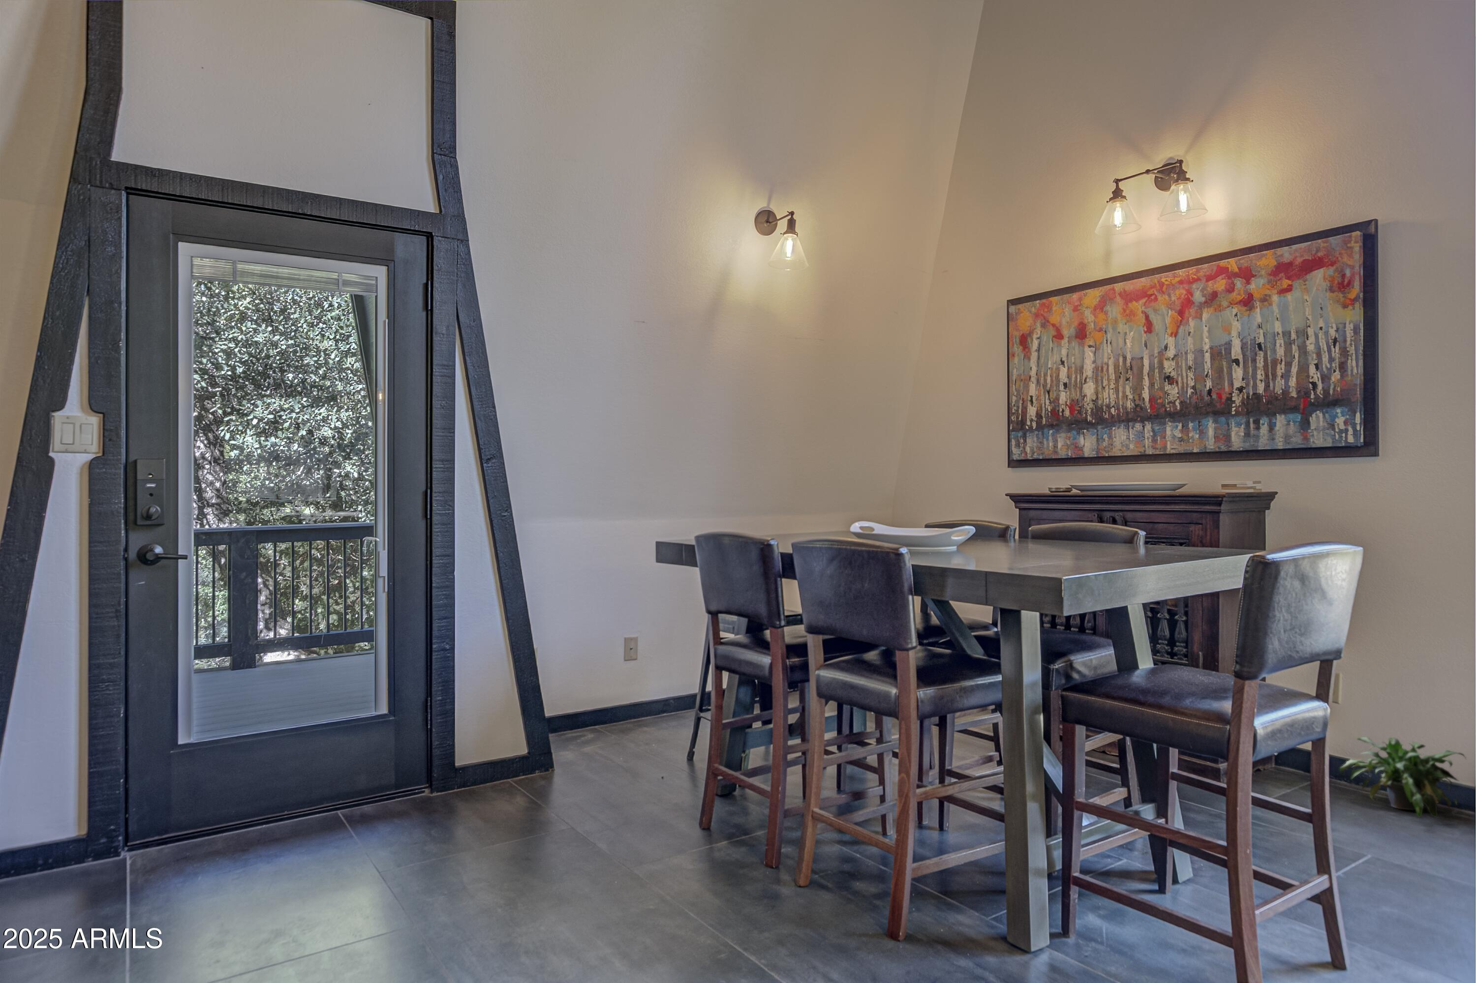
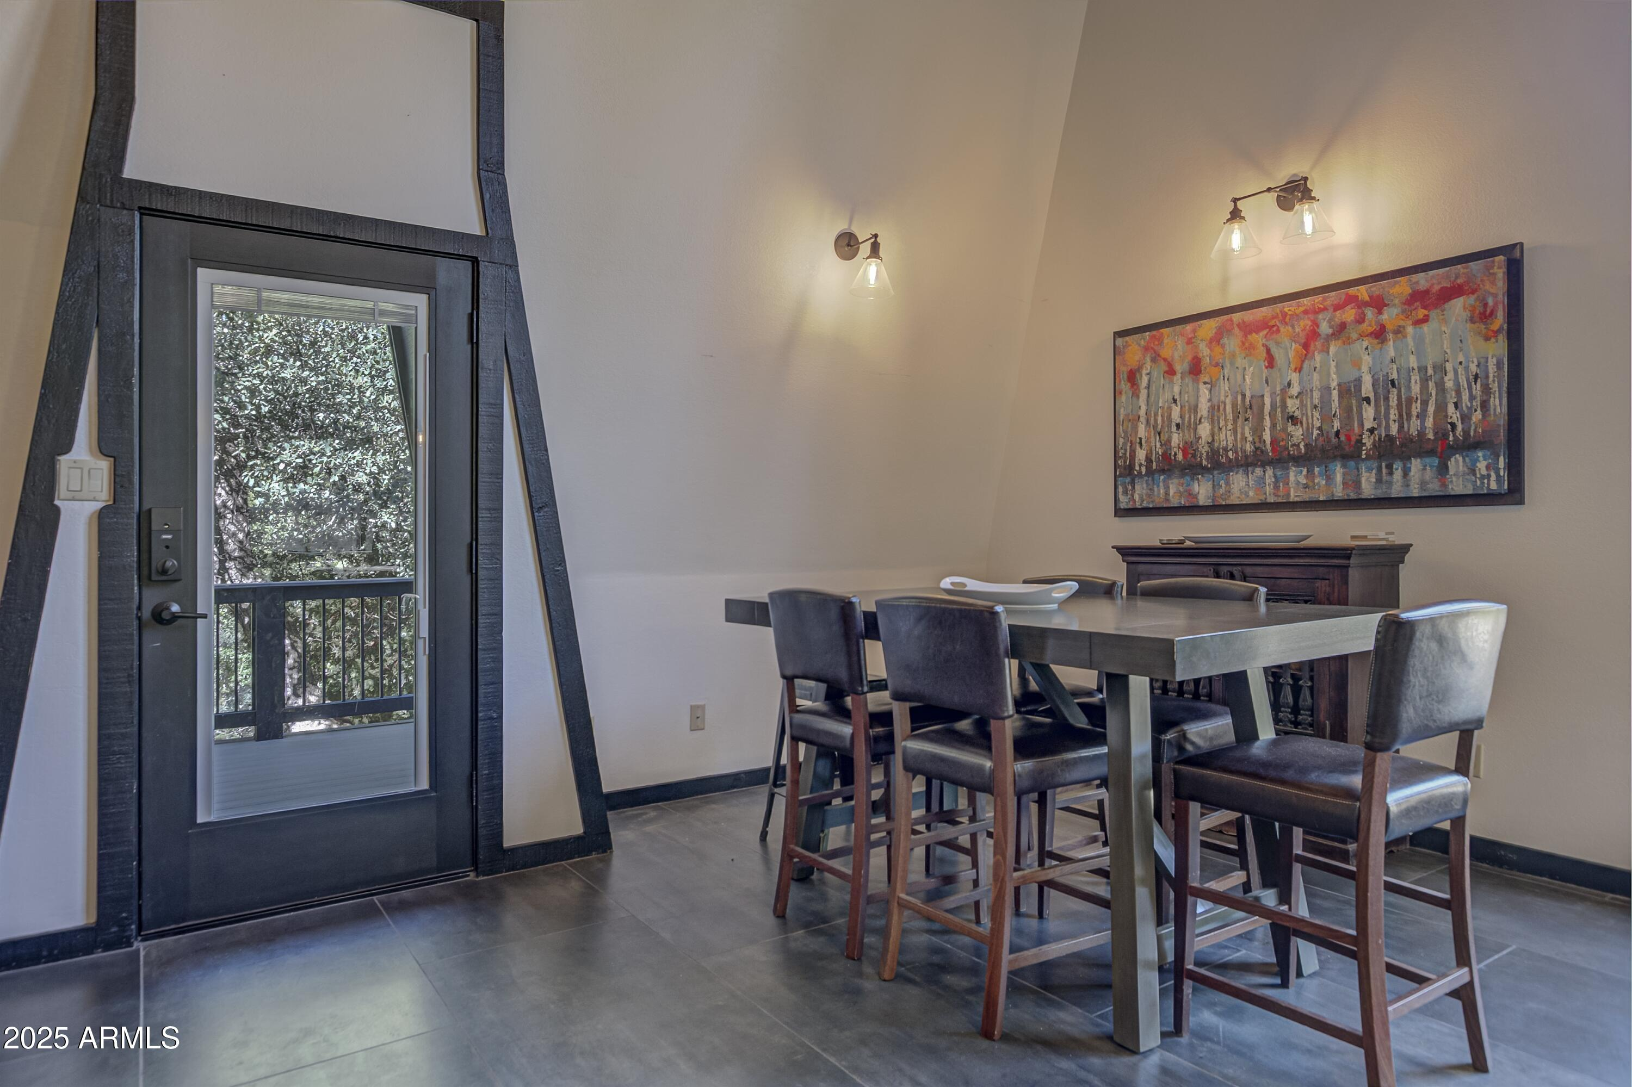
- potted plant [1339,736,1466,820]
